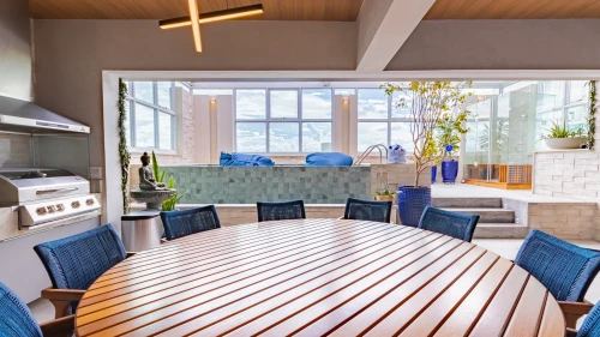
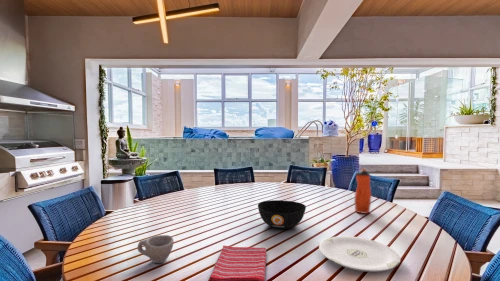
+ plate [318,235,401,273]
+ dish towel [207,245,267,281]
+ water bottle [353,168,372,215]
+ bowl [257,199,307,230]
+ cup [137,234,175,264]
